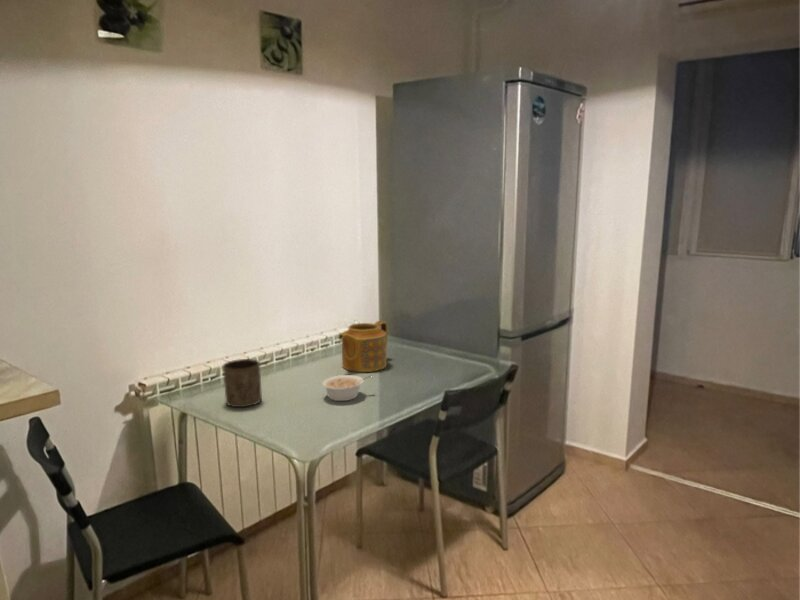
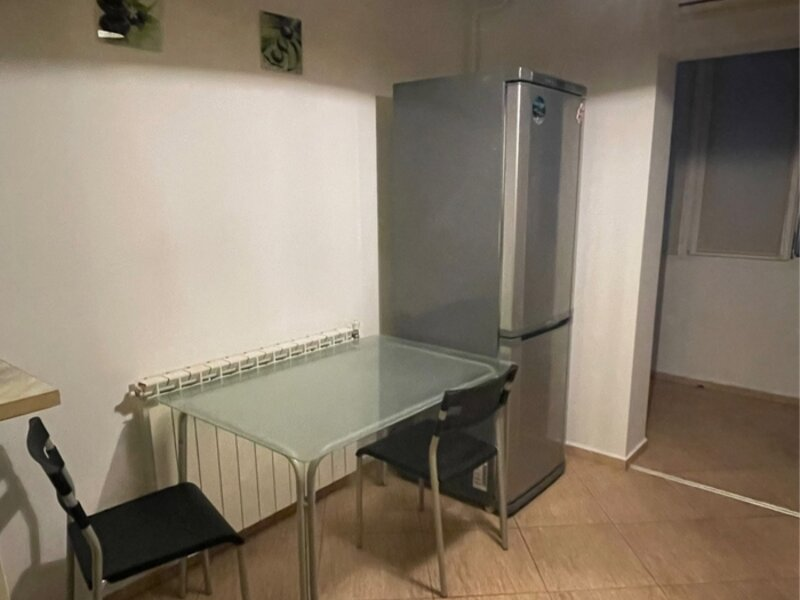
- legume [321,374,373,402]
- teapot [337,320,388,373]
- cup [222,358,263,408]
